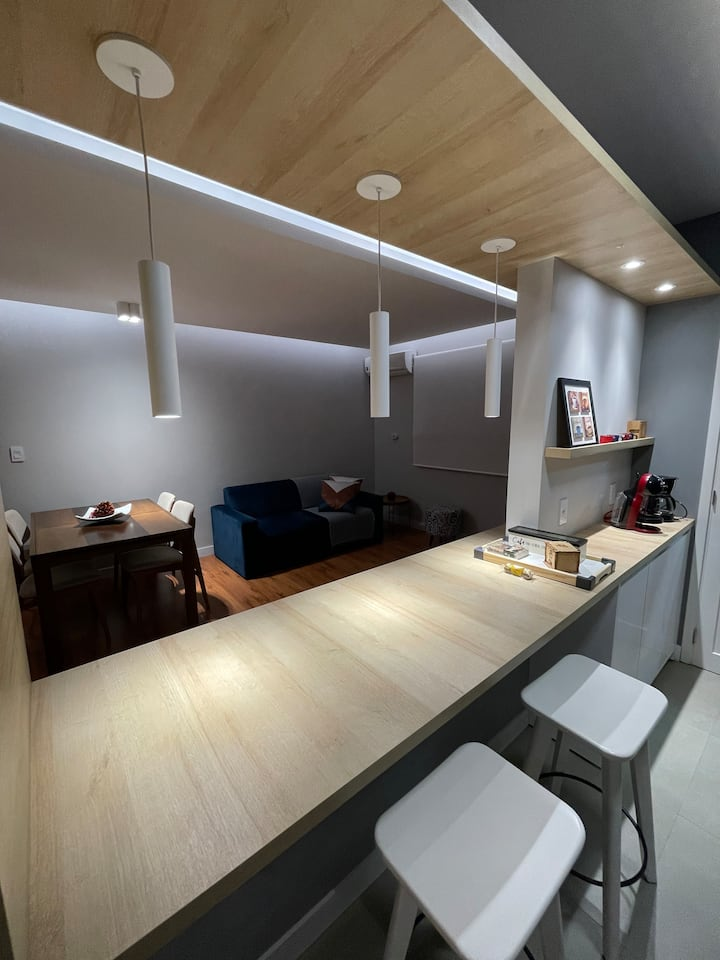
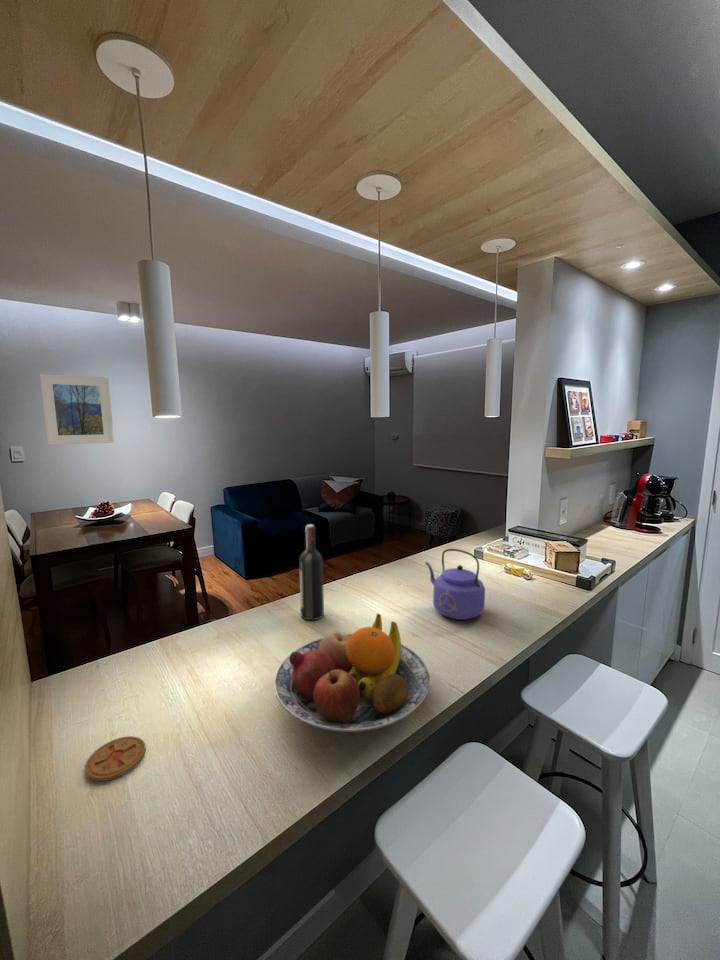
+ wine bottle [298,524,325,621]
+ kettle [424,548,486,621]
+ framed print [39,373,115,446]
+ fruit bowl [273,613,431,733]
+ coaster [84,735,147,782]
